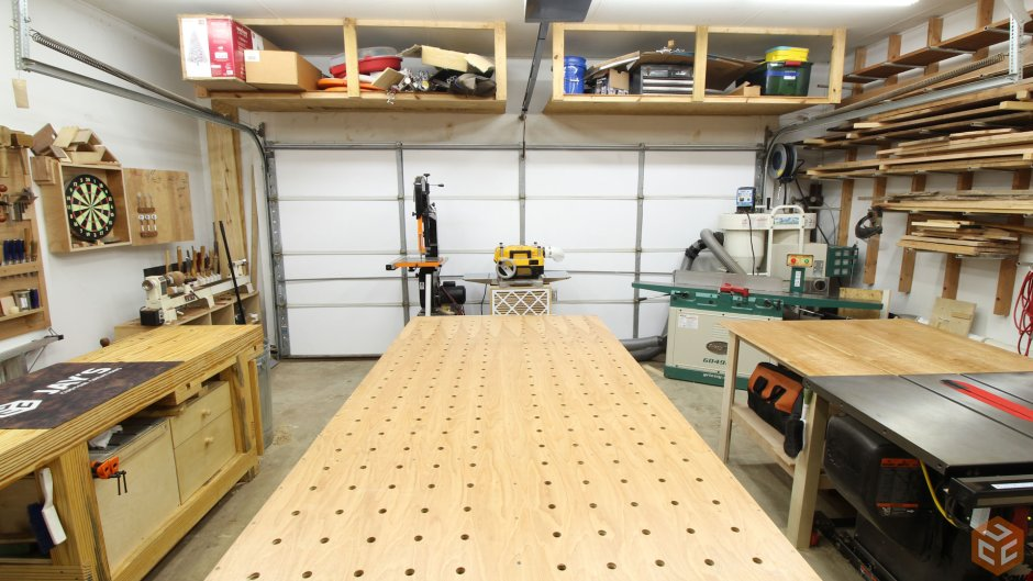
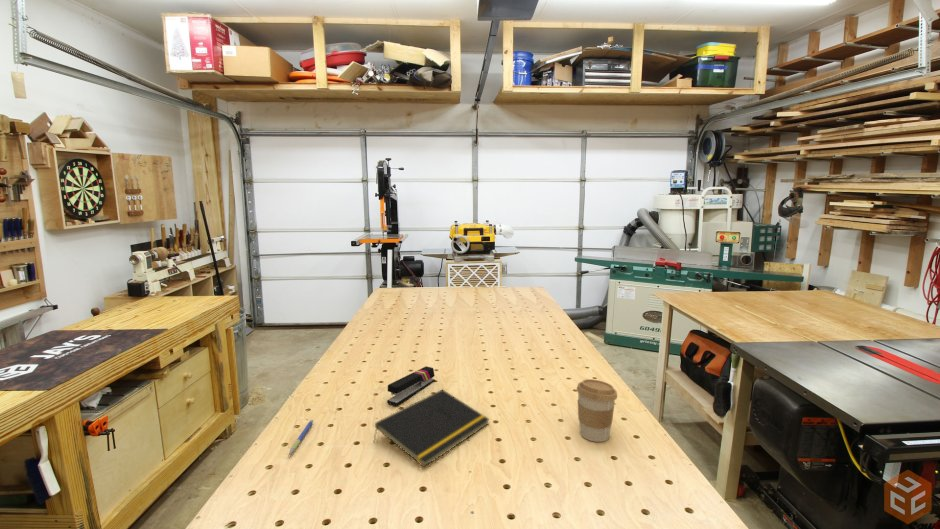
+ coffee cup [576,378,618,443]
+ pen [288,419,314,456]
+ stapler [386,366,436,406]
+ notepad [373,388,491,468]
